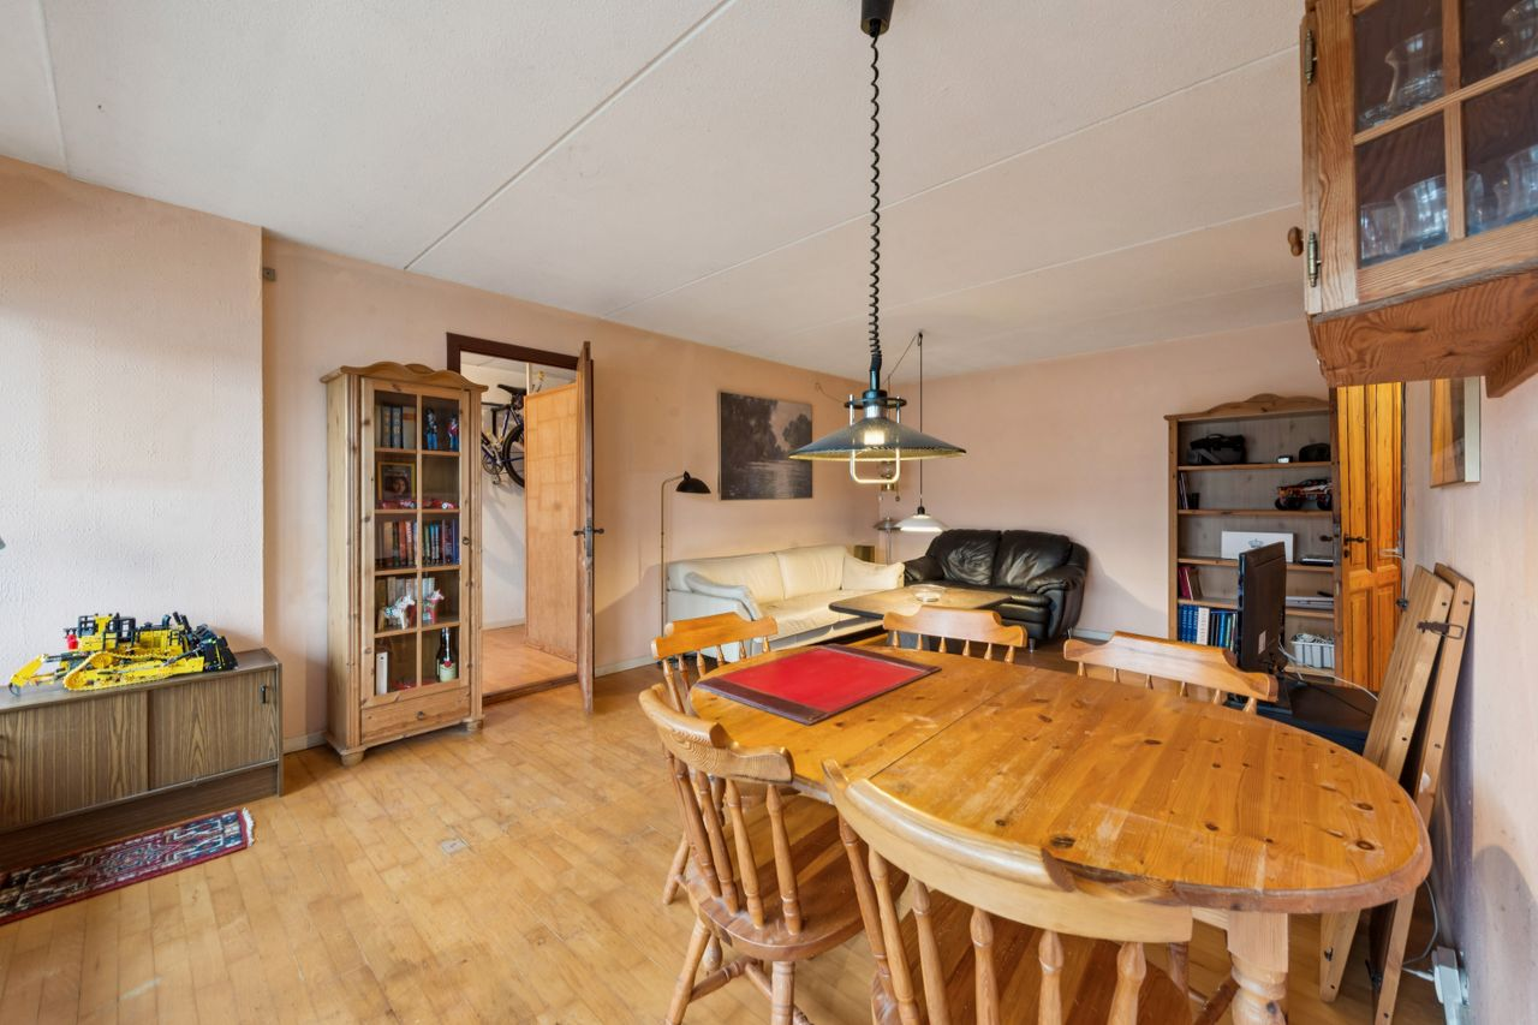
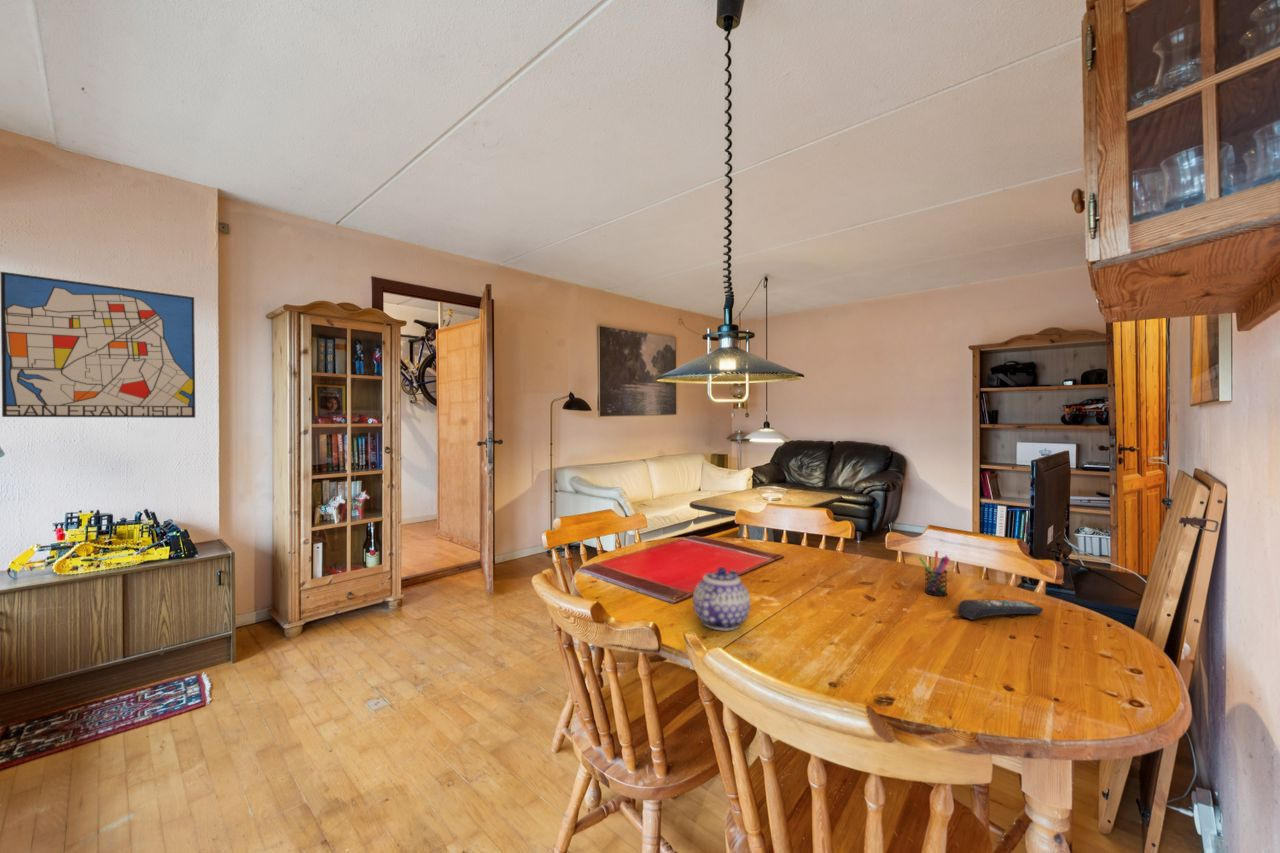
+ teapot [692,566,751,632]
+ wall art [0,271,196,419]
+ remote control [956,599,1044,621]
+ pen holder [918,550,951,598]
